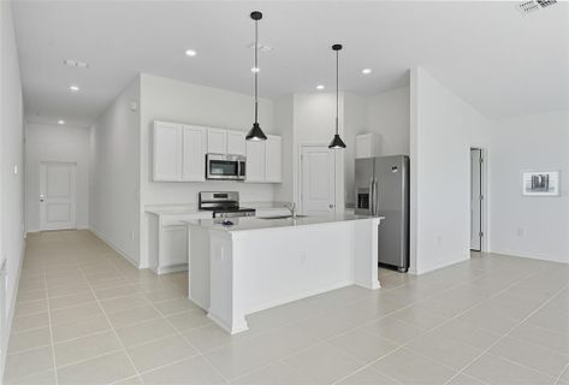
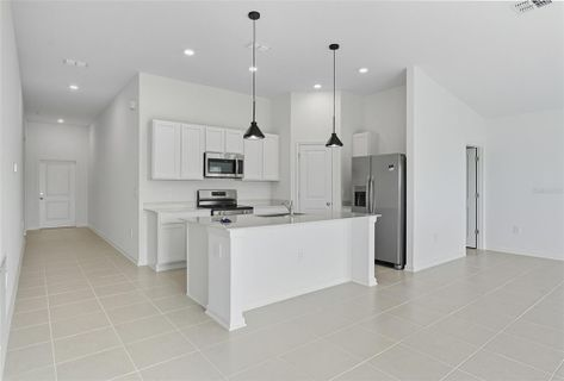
- wall art [520,168,562,199]
